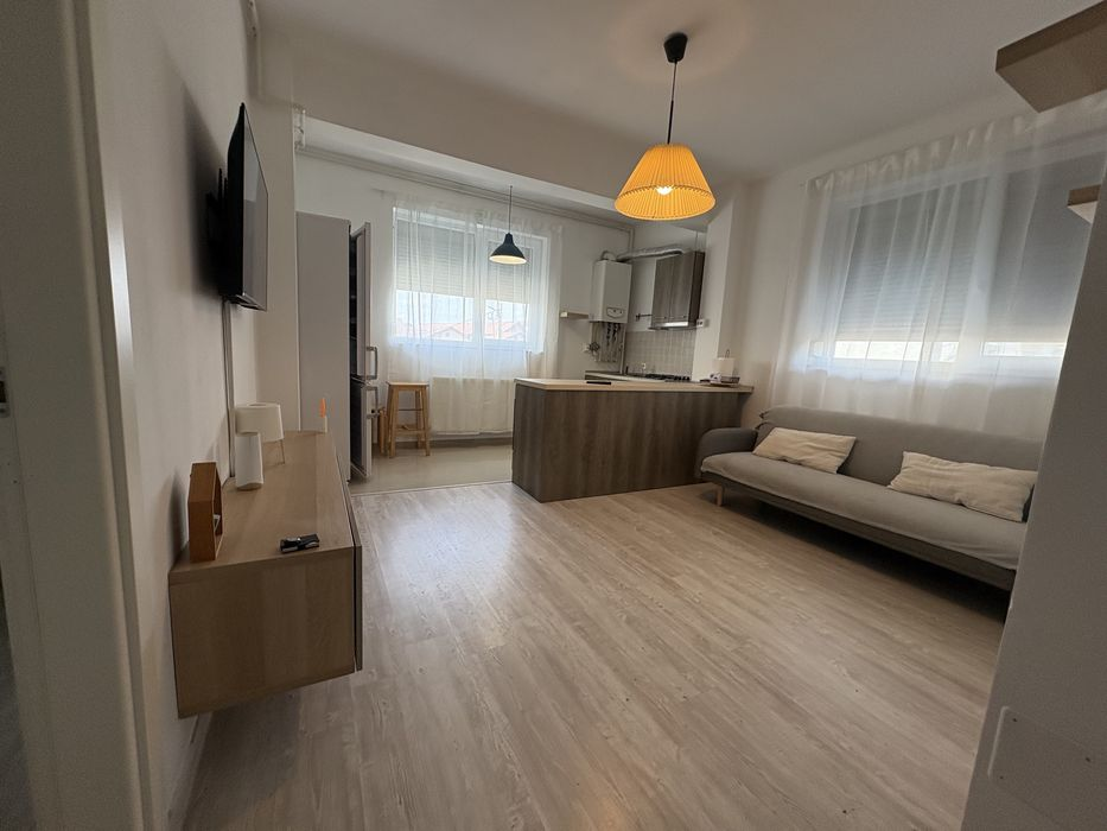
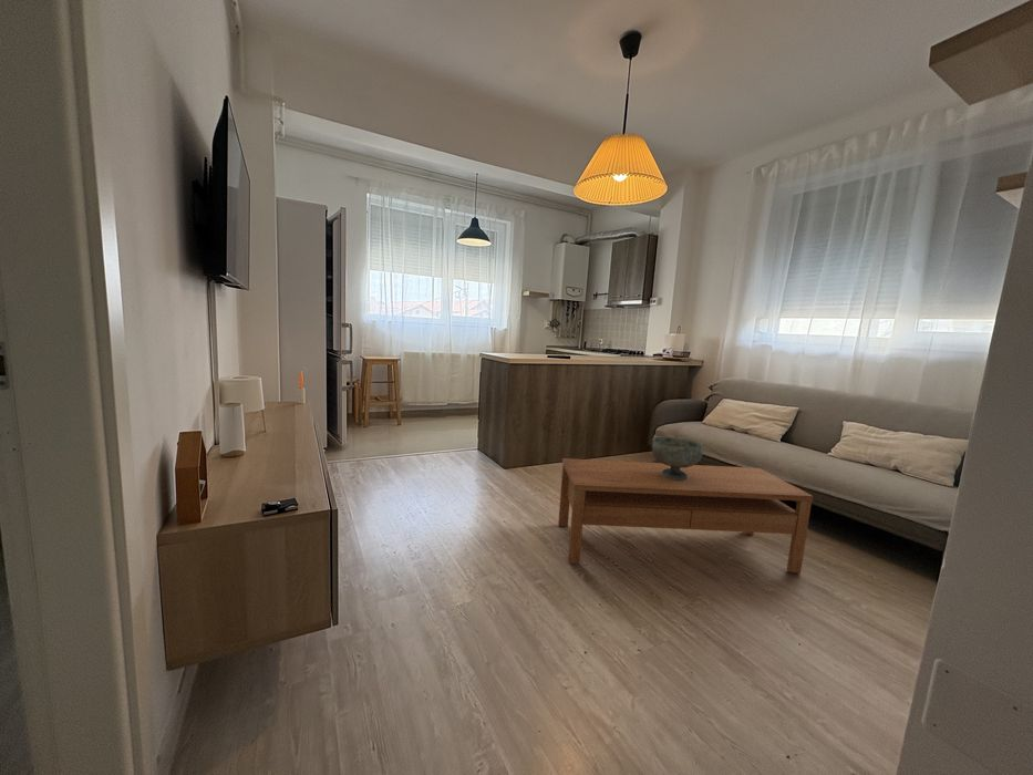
+ decorative bowl [651,435,704,480]
+ coffee table [557,457,815,574]
